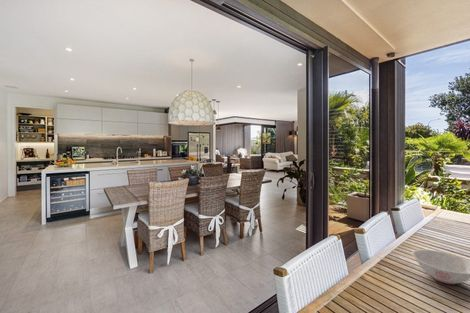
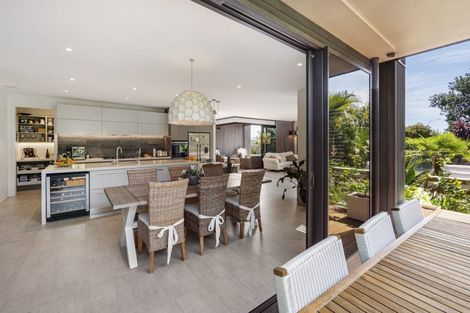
- bowl [410,249,470,285]
